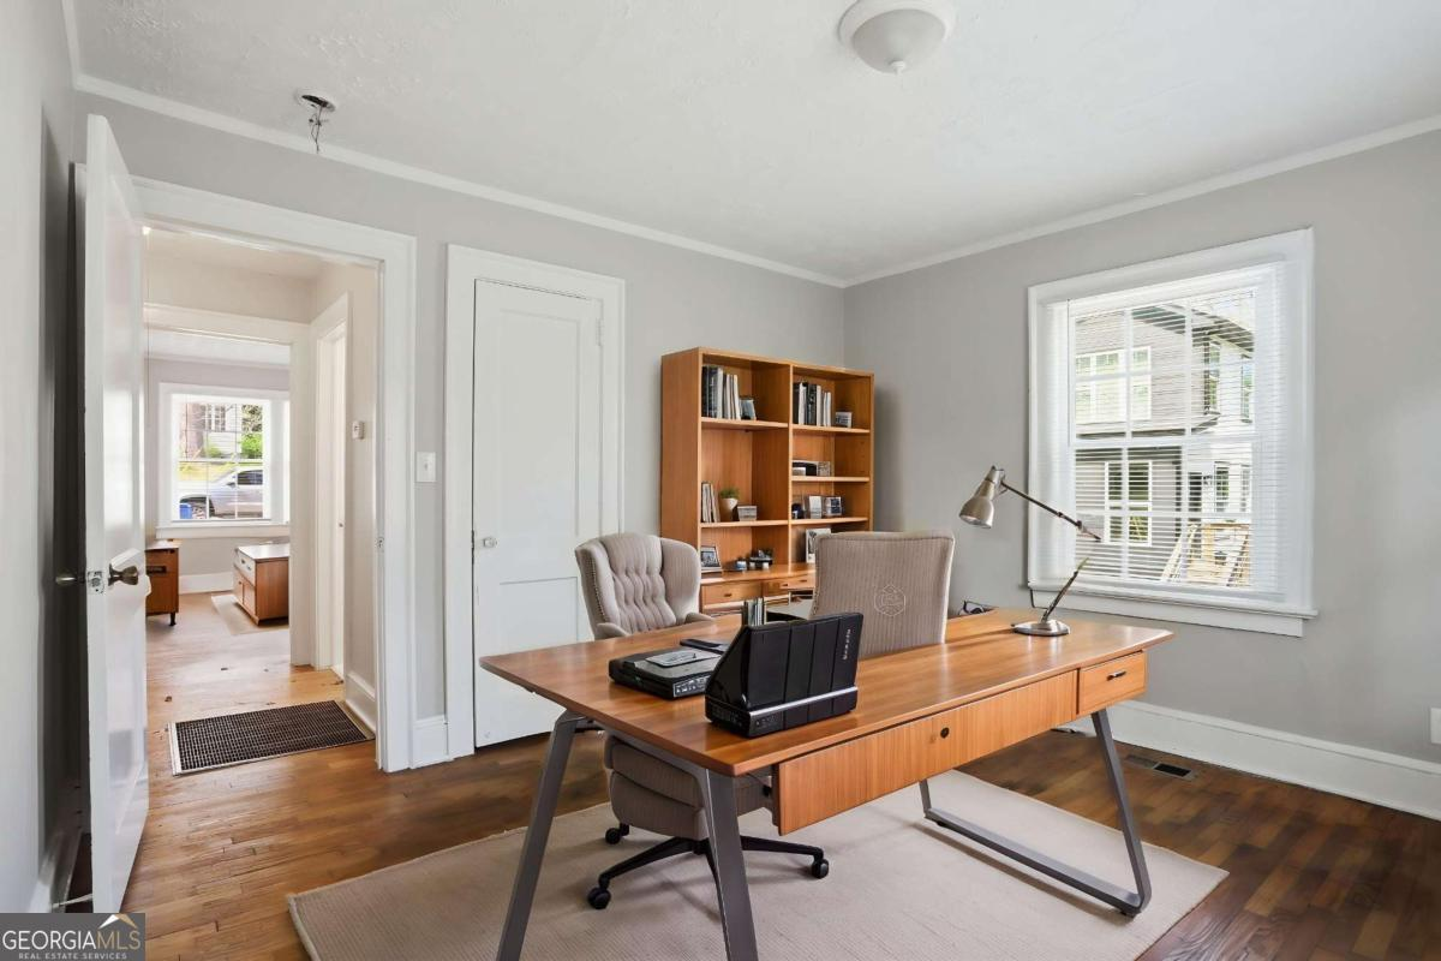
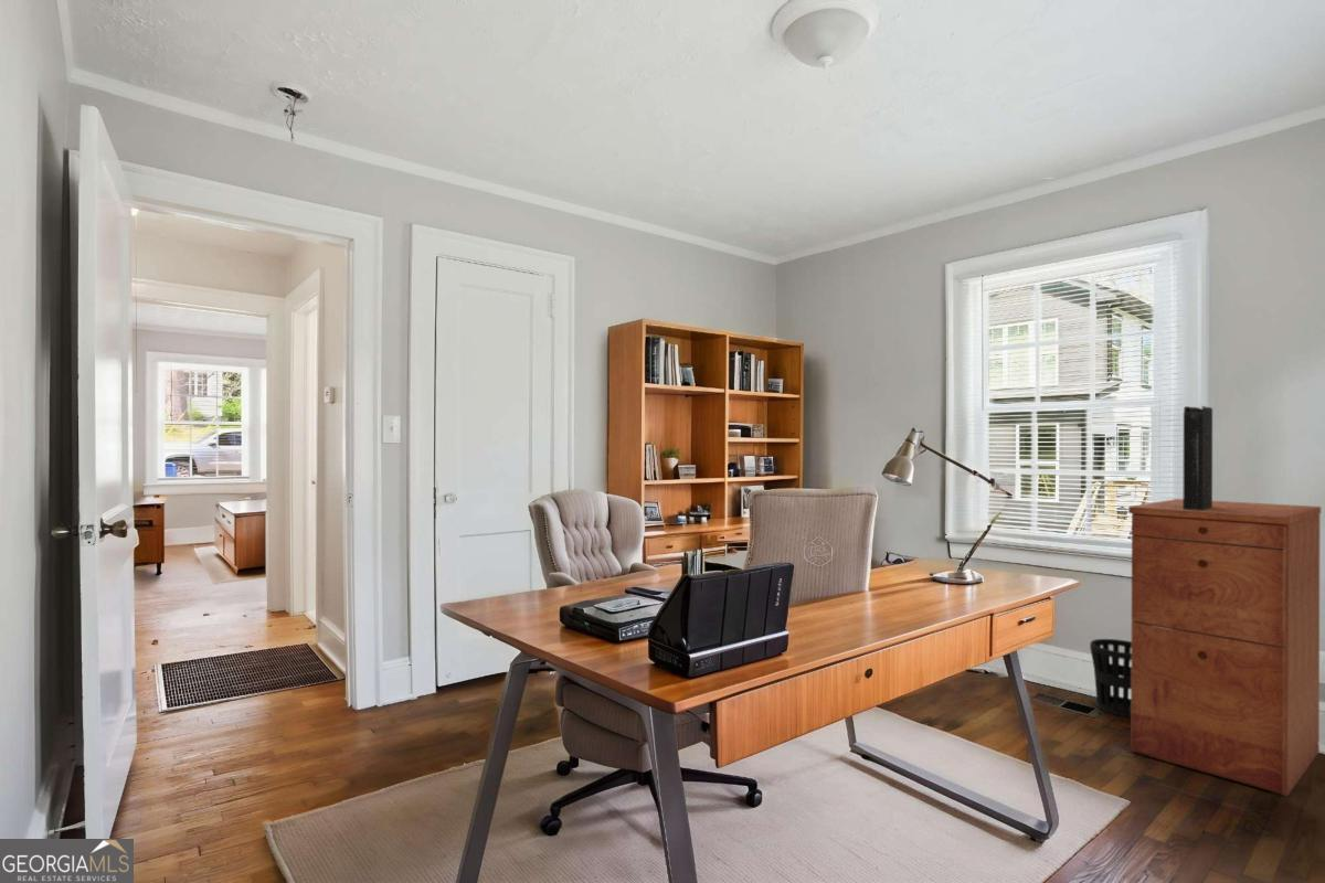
+ filing cabinet [1127,498,1322,797]
+ wastebasket [1089,638,1132,719]
+ rifle magazine [1181,405,1213,510]
